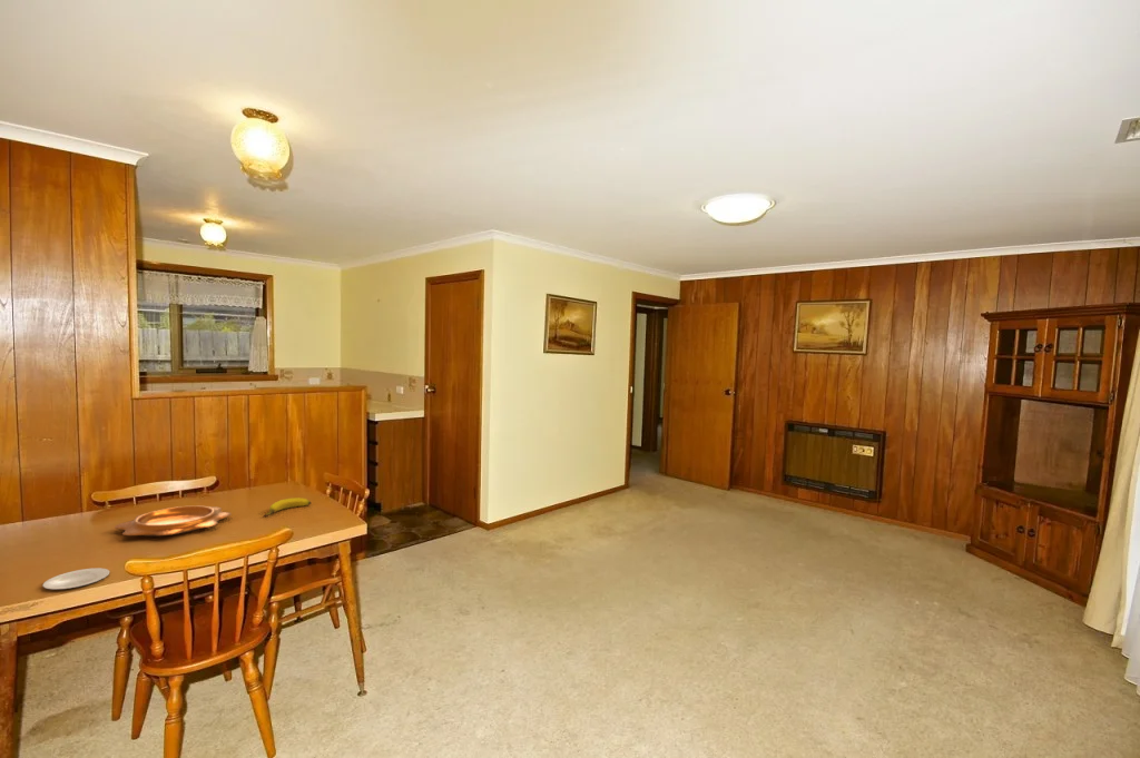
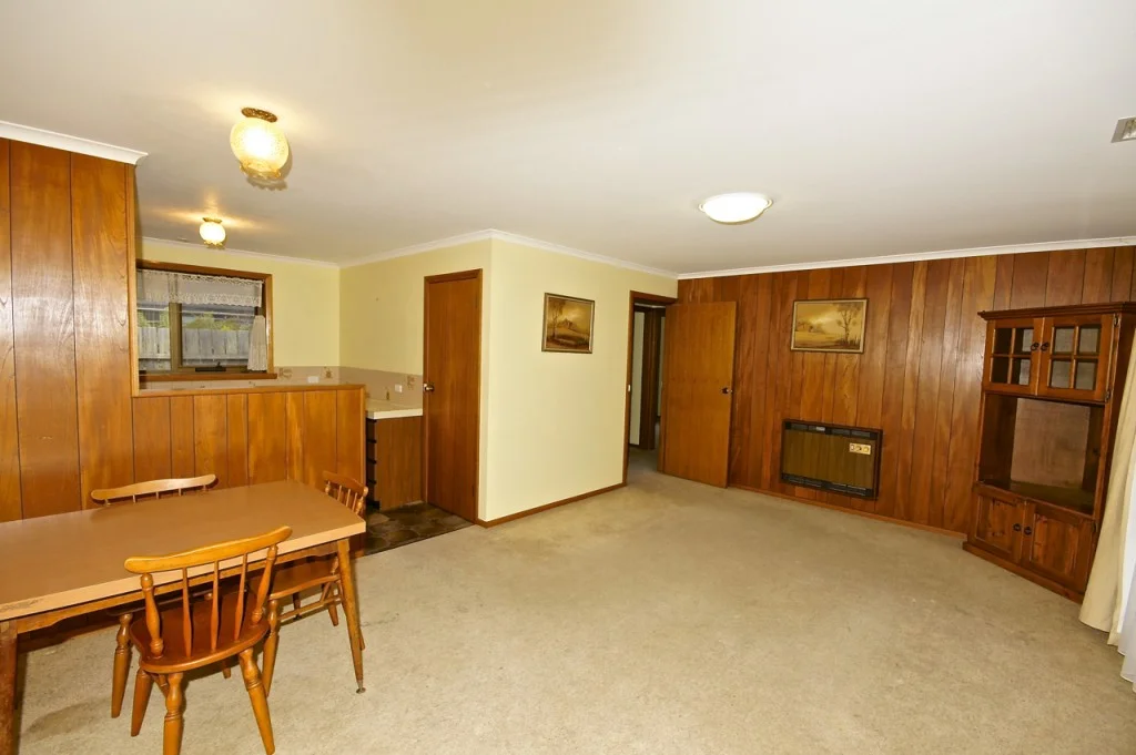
- banana [263,498,312,518]
- plate [41,567,110,591]
- decorative bowl [114,505,233,538]
